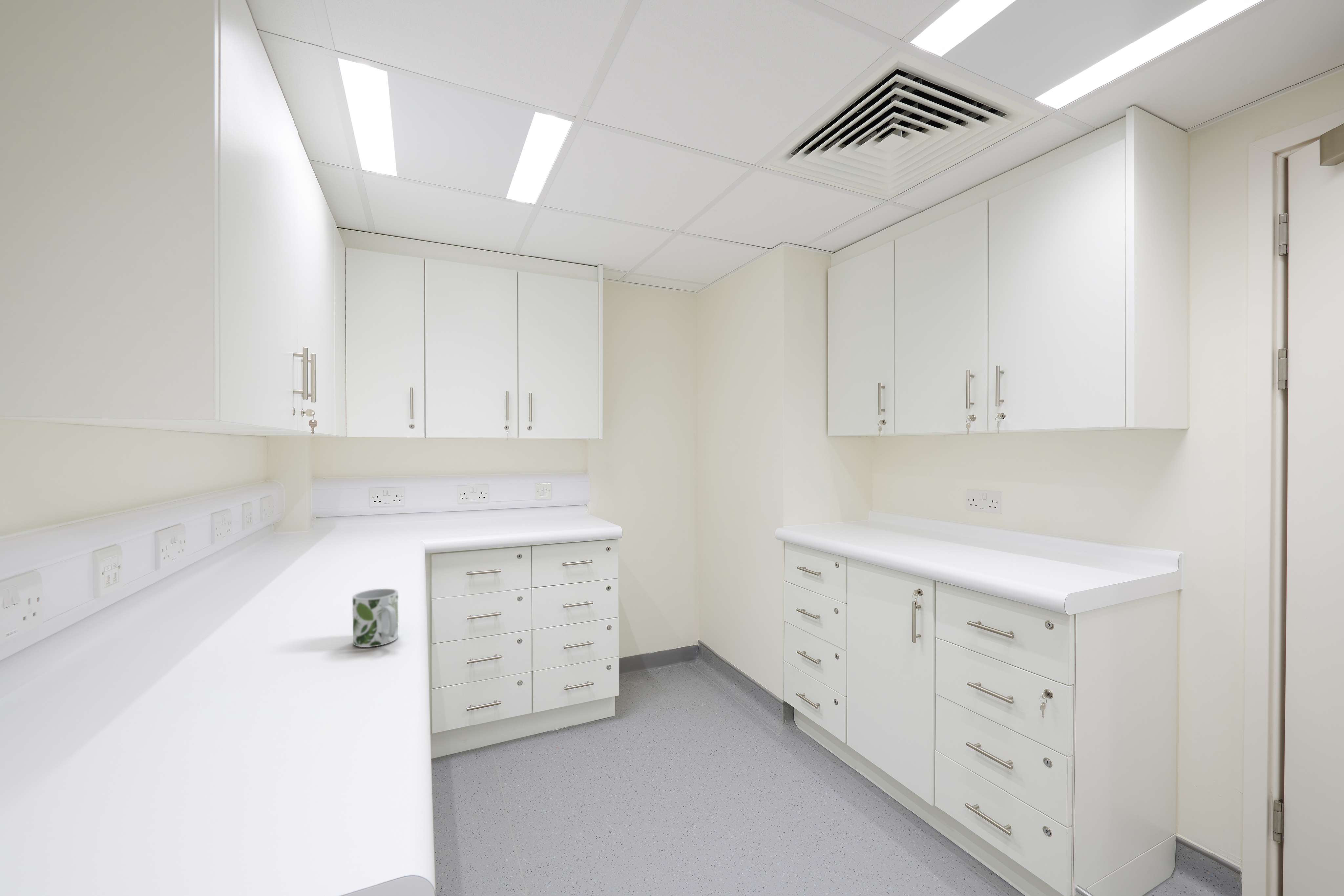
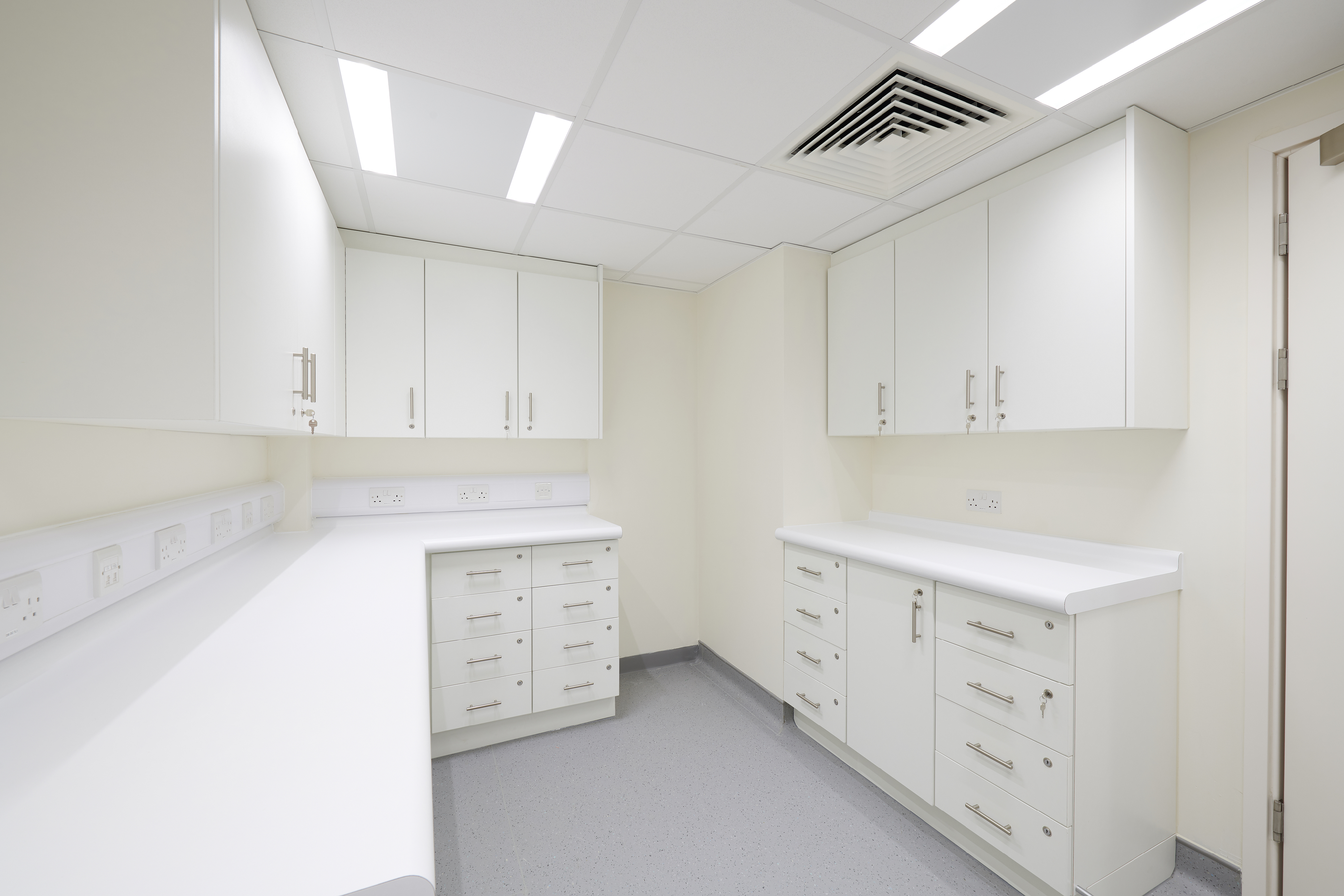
- mug [352,588,399,647]
